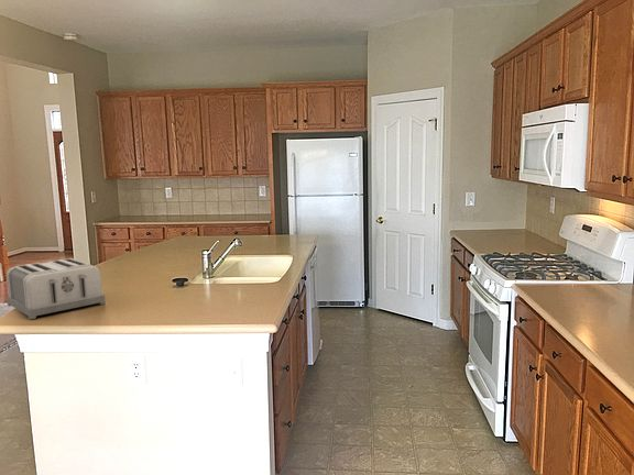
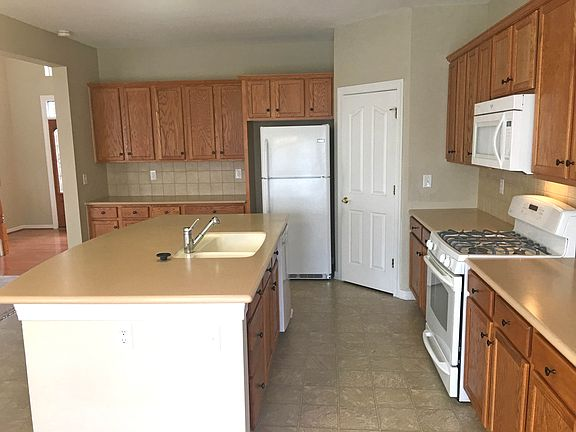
- toaster [6,257,107,320]
